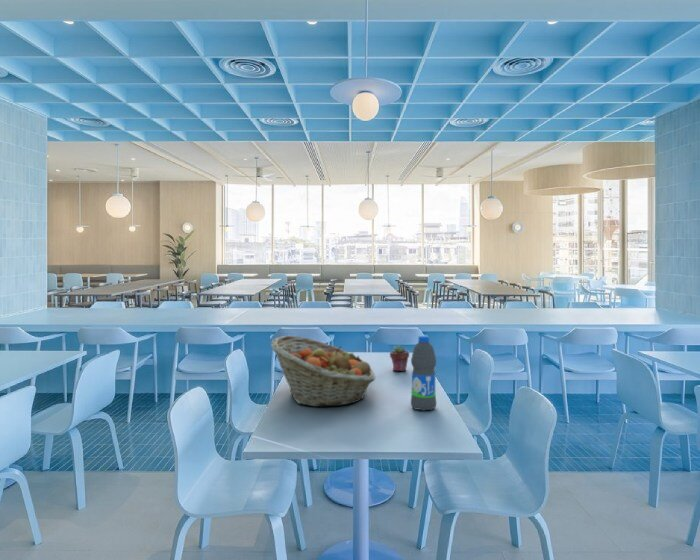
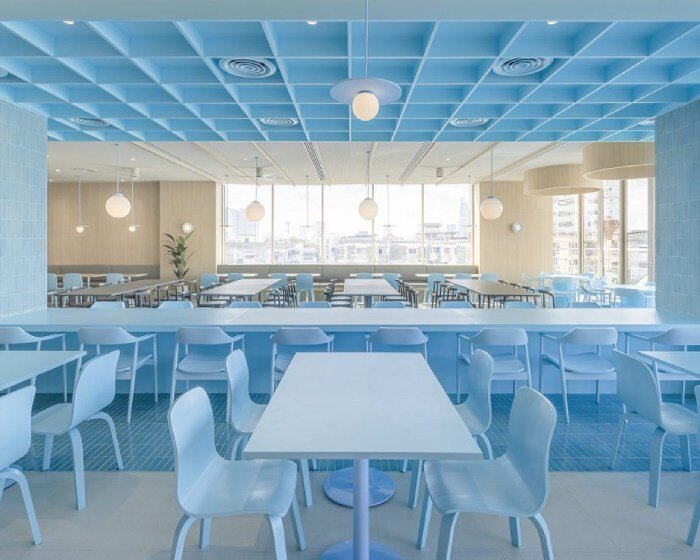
- fruit basket [270,335,377,408]
- potted succulent [389,344,410,372]
- water bottle [410,335,437,412]
